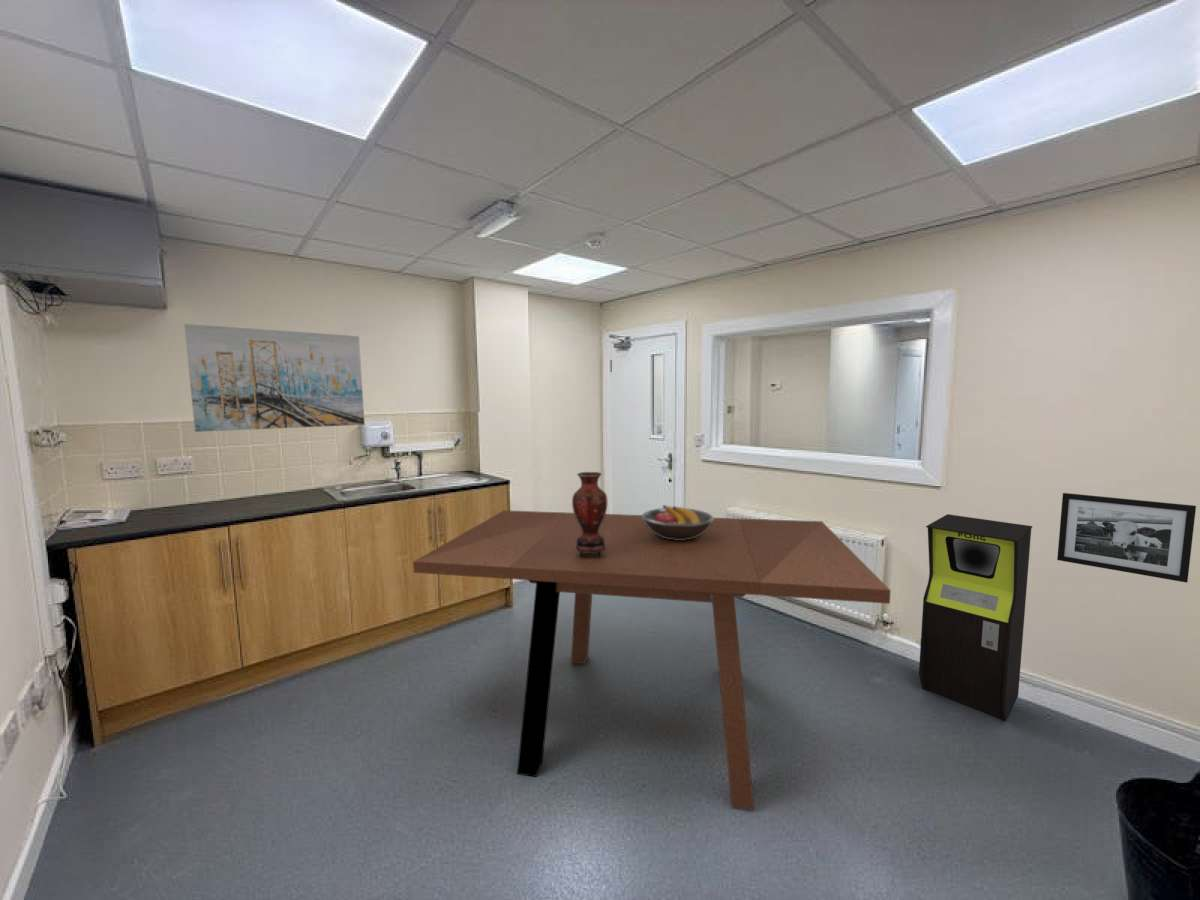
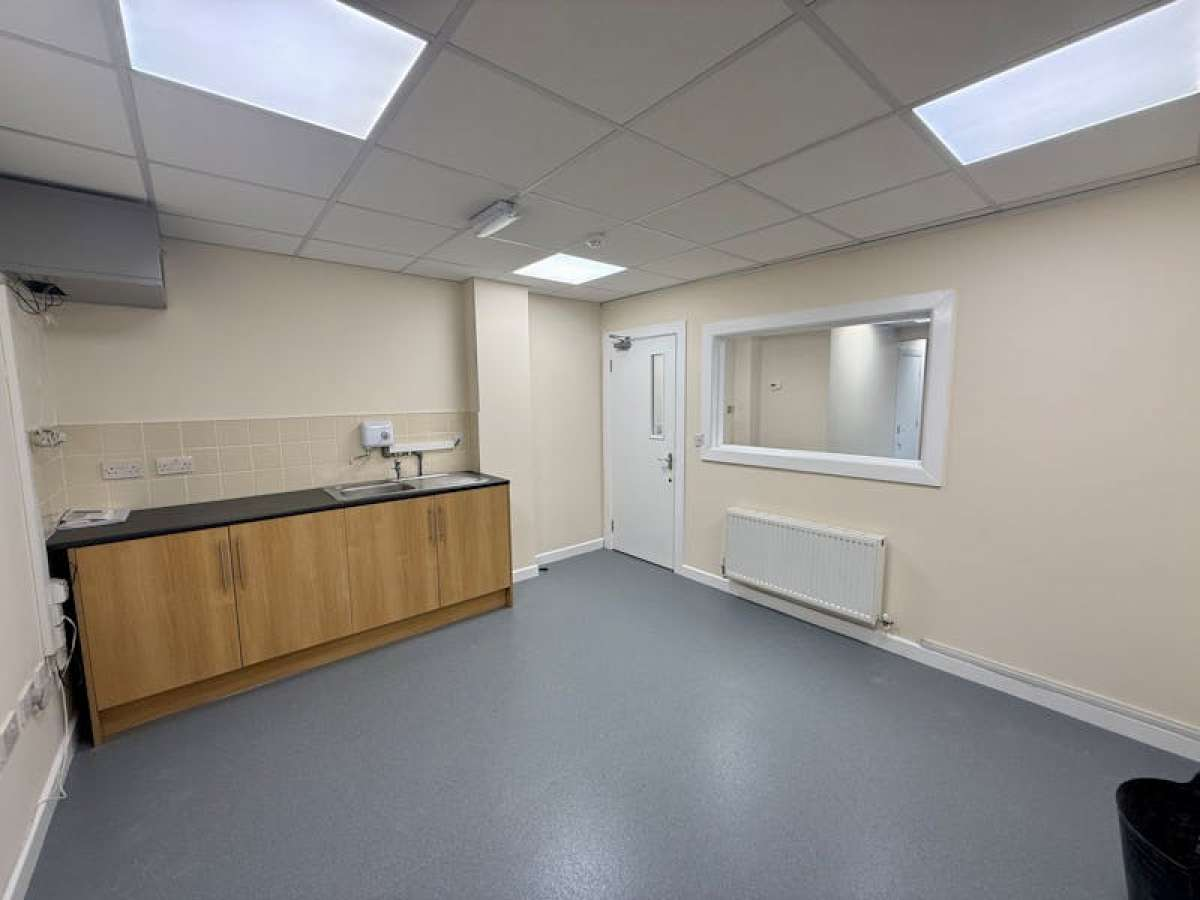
- storage cabinet [918,513,1033,721]
- picture frame [1056,492,1197,584]
- dining table [412,509,892,811]
- wall art [183,323,366,433]
- fruit bowl [641,504,715,540]
- vase [571,471,608,558]
